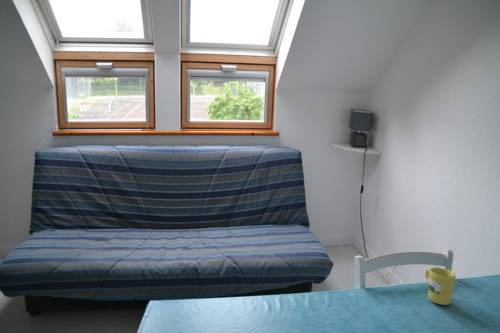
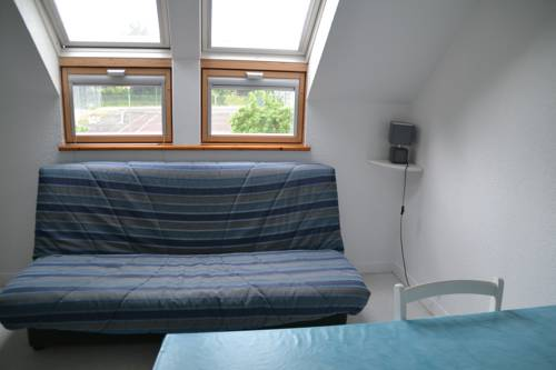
- mug [424,266,457,306]
